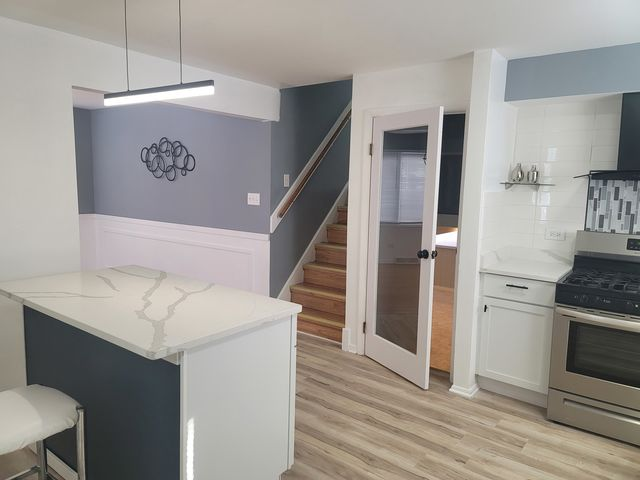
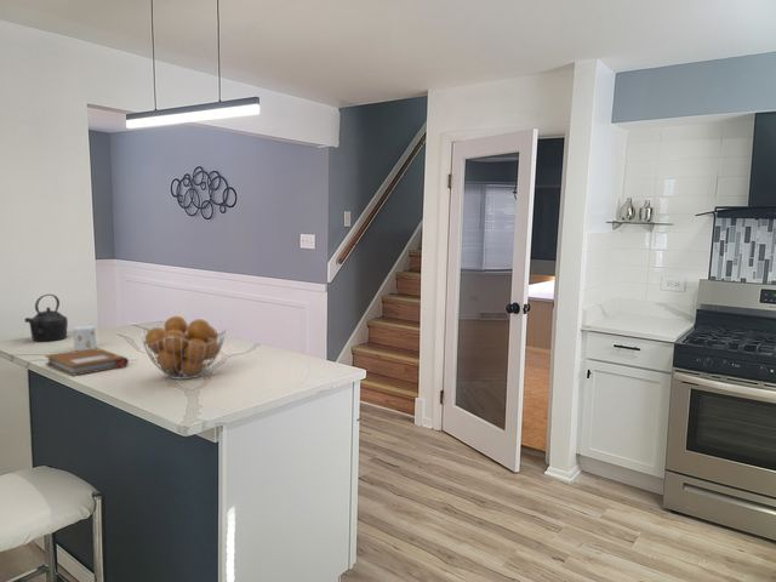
+ fruit basket [141,315,227,381]
+ kettle [23,293,69,342]
+ mug [73,325,97,352]
+ notebook [44,347,130,377]
